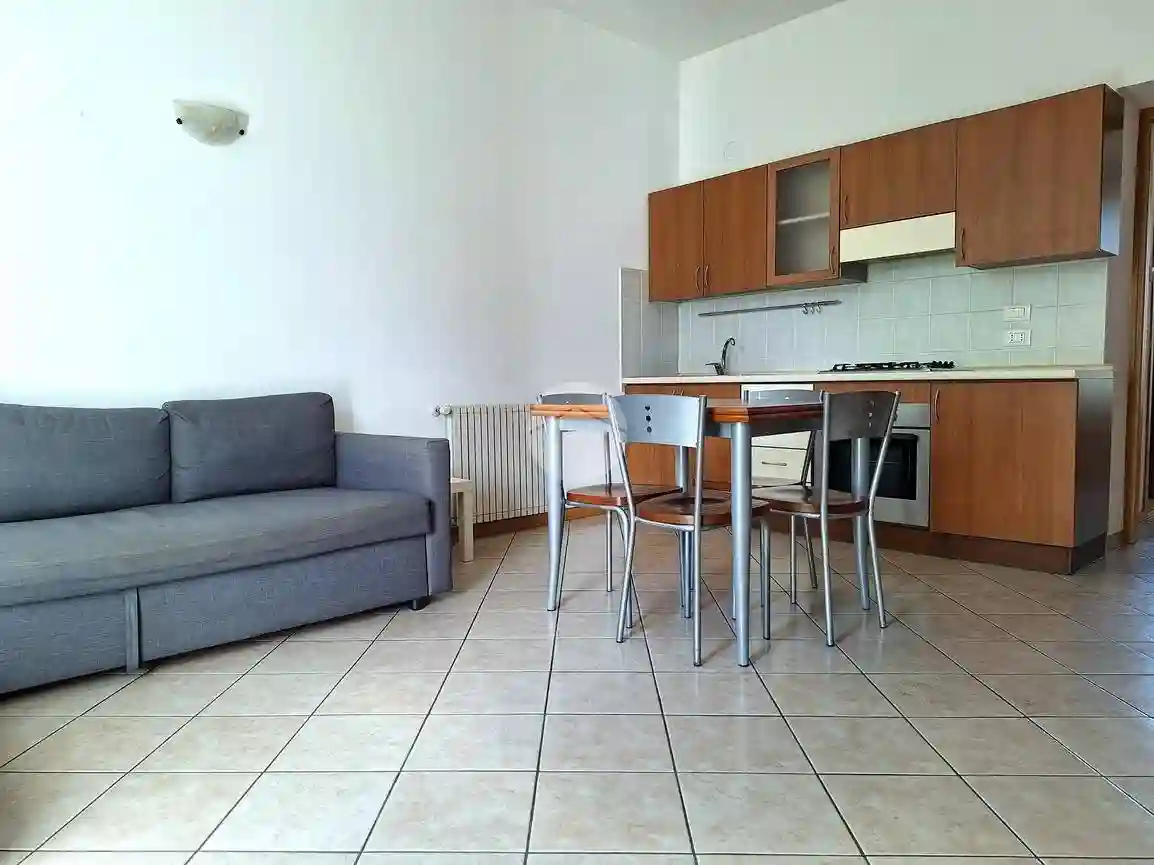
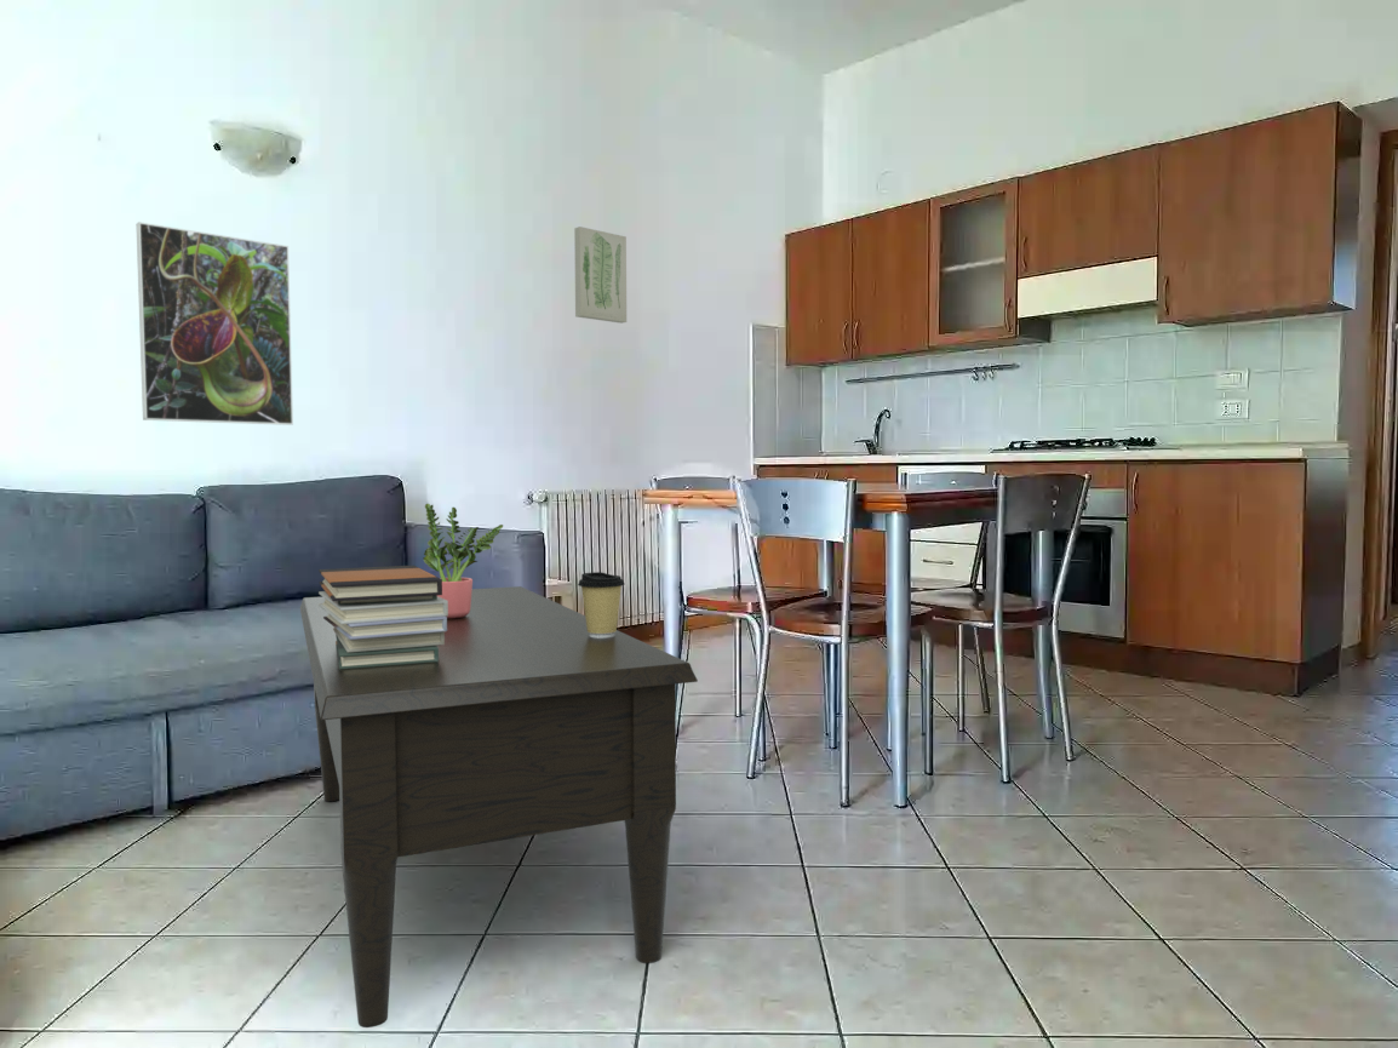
+ coffee table [299,585,699,1029]
+ wall art [573,225,628,325]
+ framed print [136,221,294,426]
+ potted plant [422,503,504,619]
+ coffee cup [577,571,626,638]
+ book stack [317,565,448,670]
